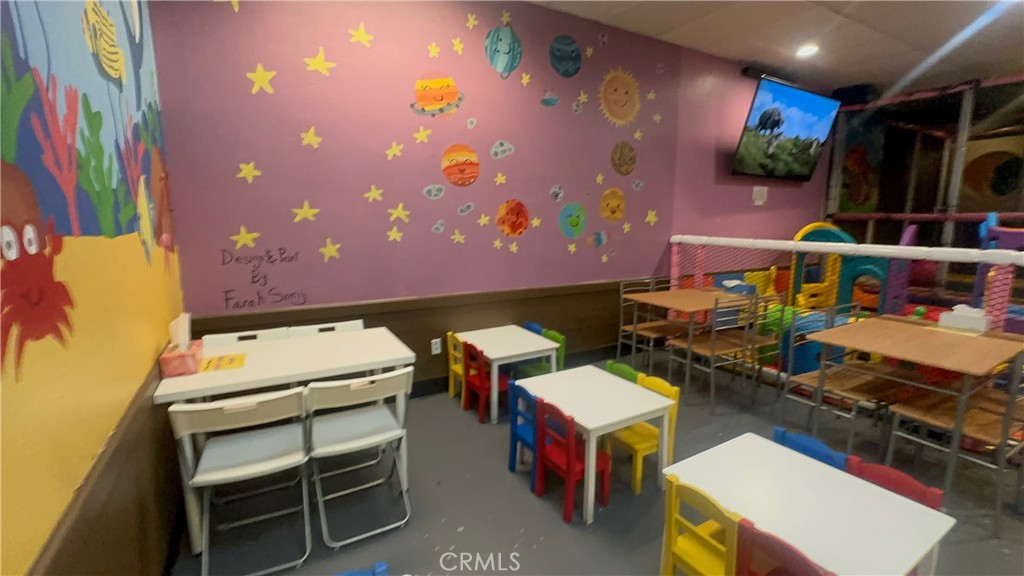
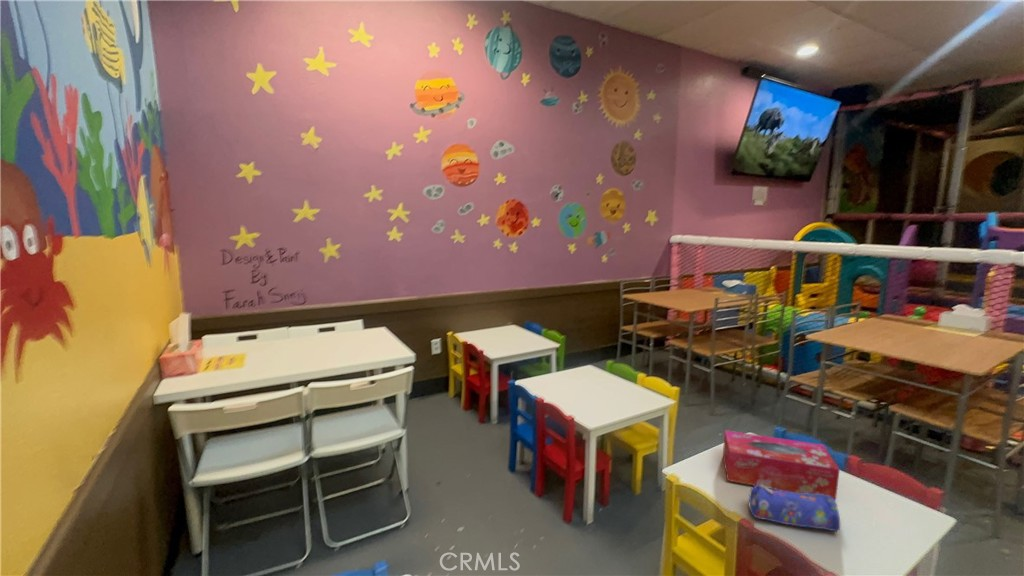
+ tissue box [722,429,841,501]
+ pencil case [748,485,841,533]
